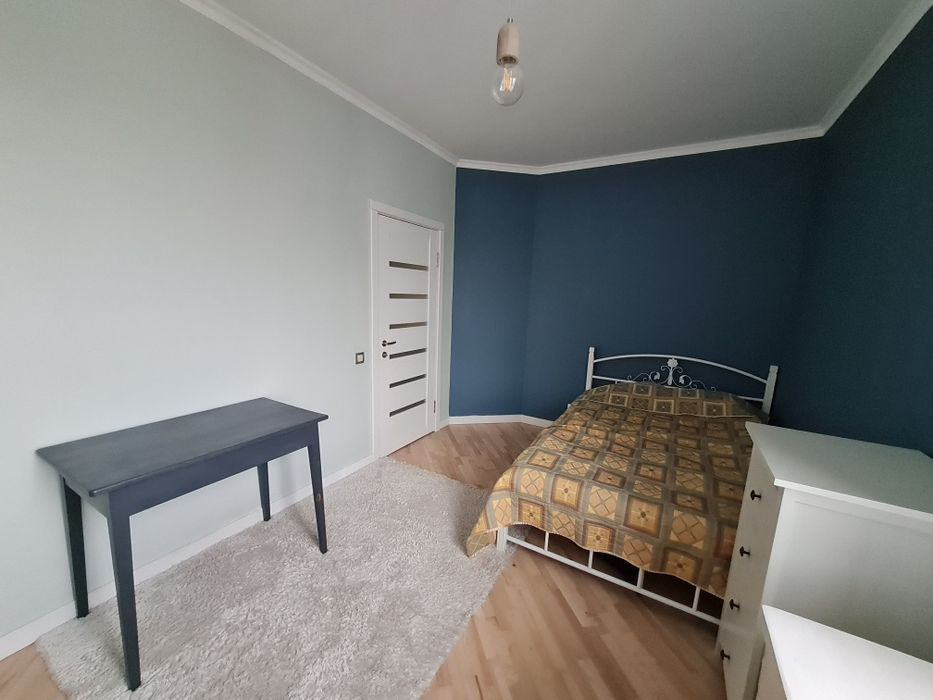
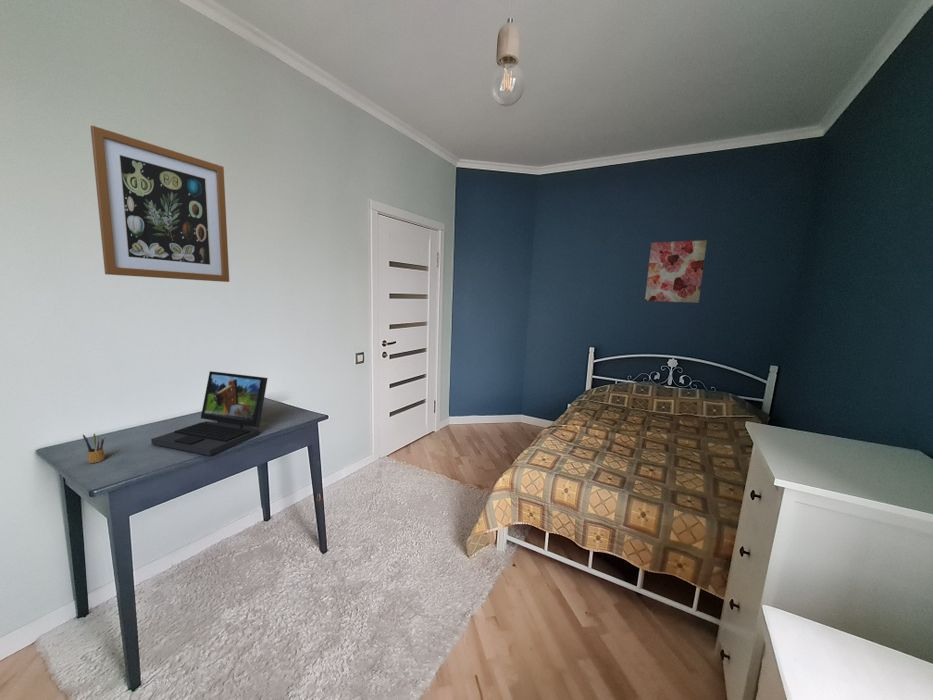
+ pencil box [82,432,106,464]
+ wall art [90,124,230,283]
+ wall art [644,239,708,304]
+ laptop [150,370,269,456]
